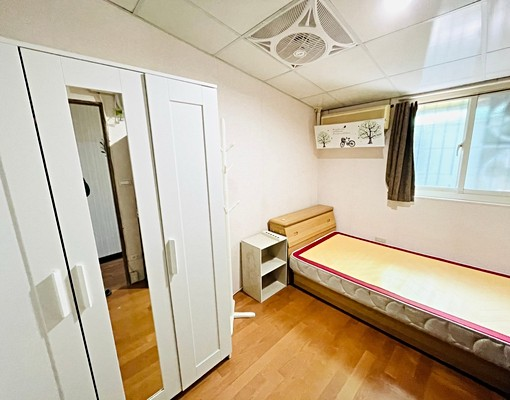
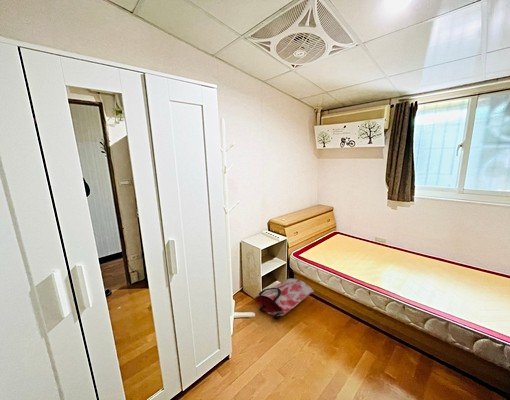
+ bag [254,278,315,321]
